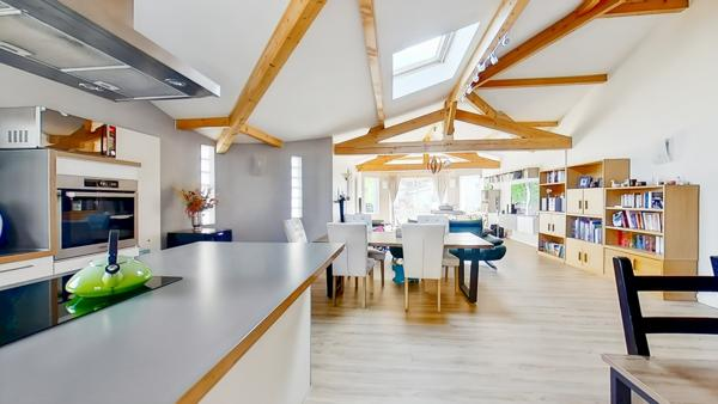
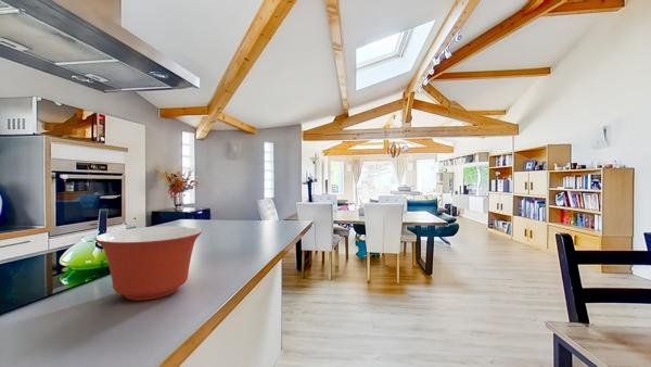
+ mixing bowl [93,225,203,302]
